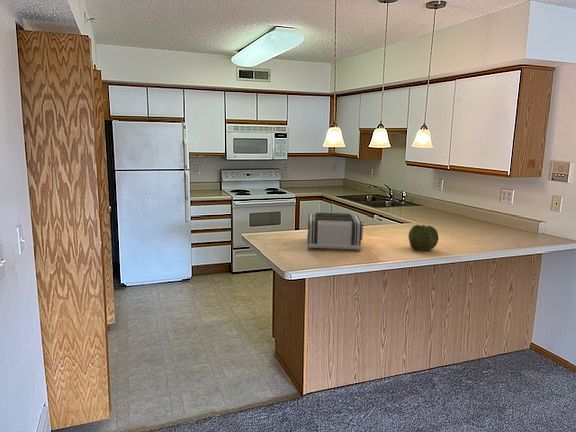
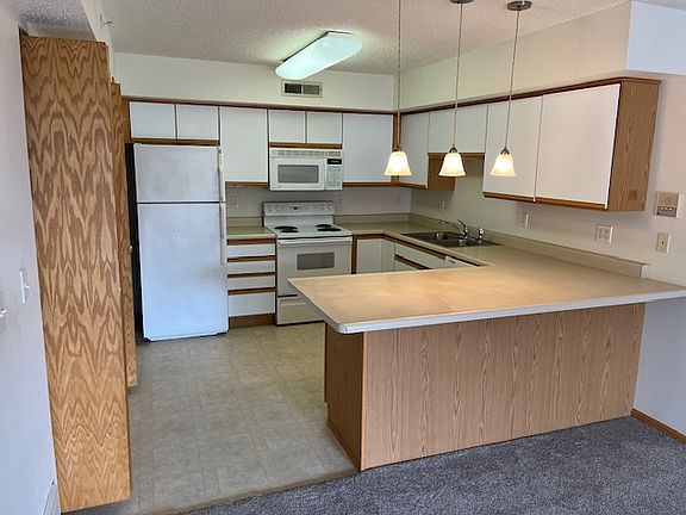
- cabbage [407,224,440,252]
- toaster [305,212,368,252]
